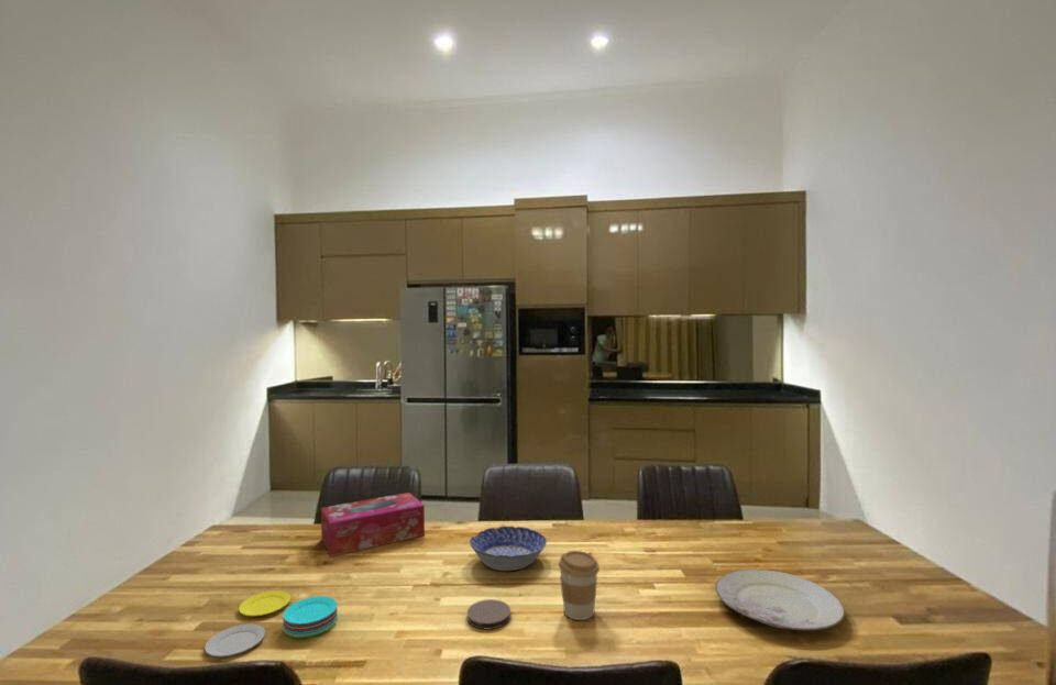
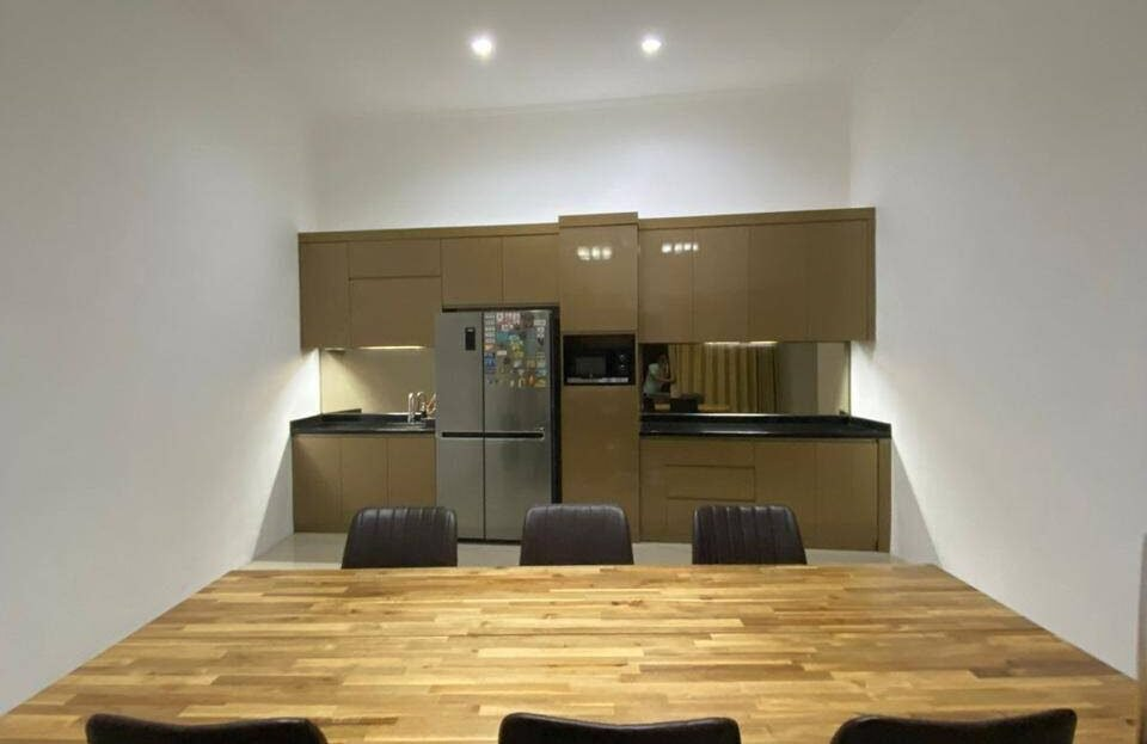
- coaster [465,598,512,631]
- tissue box [320,491,426,557]
- coffee cup [558,550,601,621]
- plate [204,589,339,658]
- bowl [469,524,548,572]
- plate [714,568,846,631]
